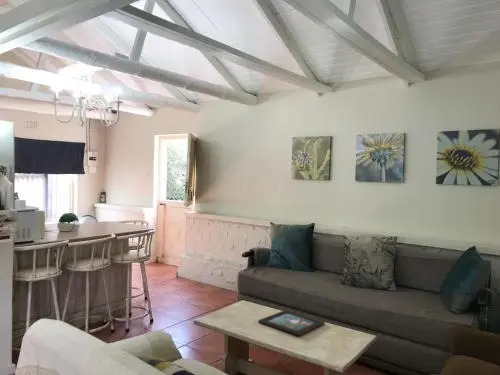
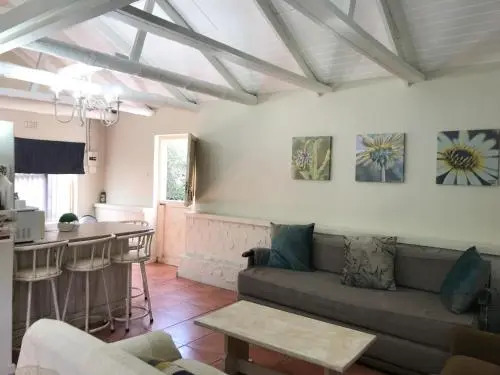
- decorative tray [257,309,326,336]
